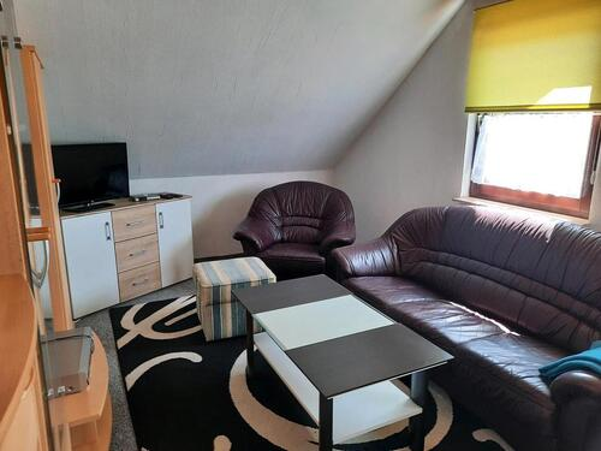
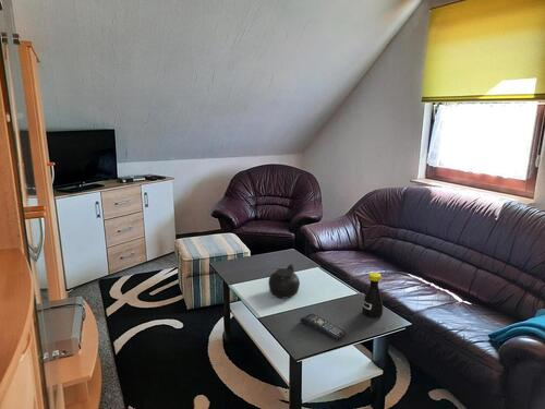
+ remote control [299,313,348,341]
+ teapot [265,263,301,299]
+ bottle [361,272,384,318]
